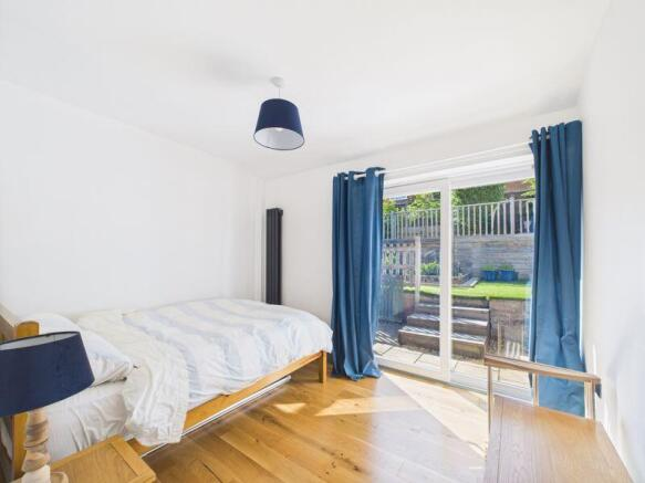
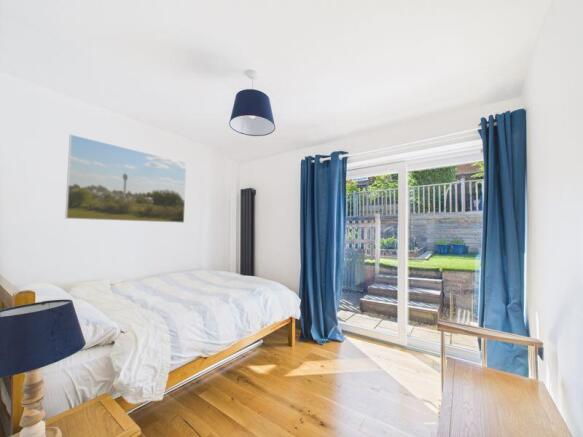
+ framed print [64,134,187,224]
